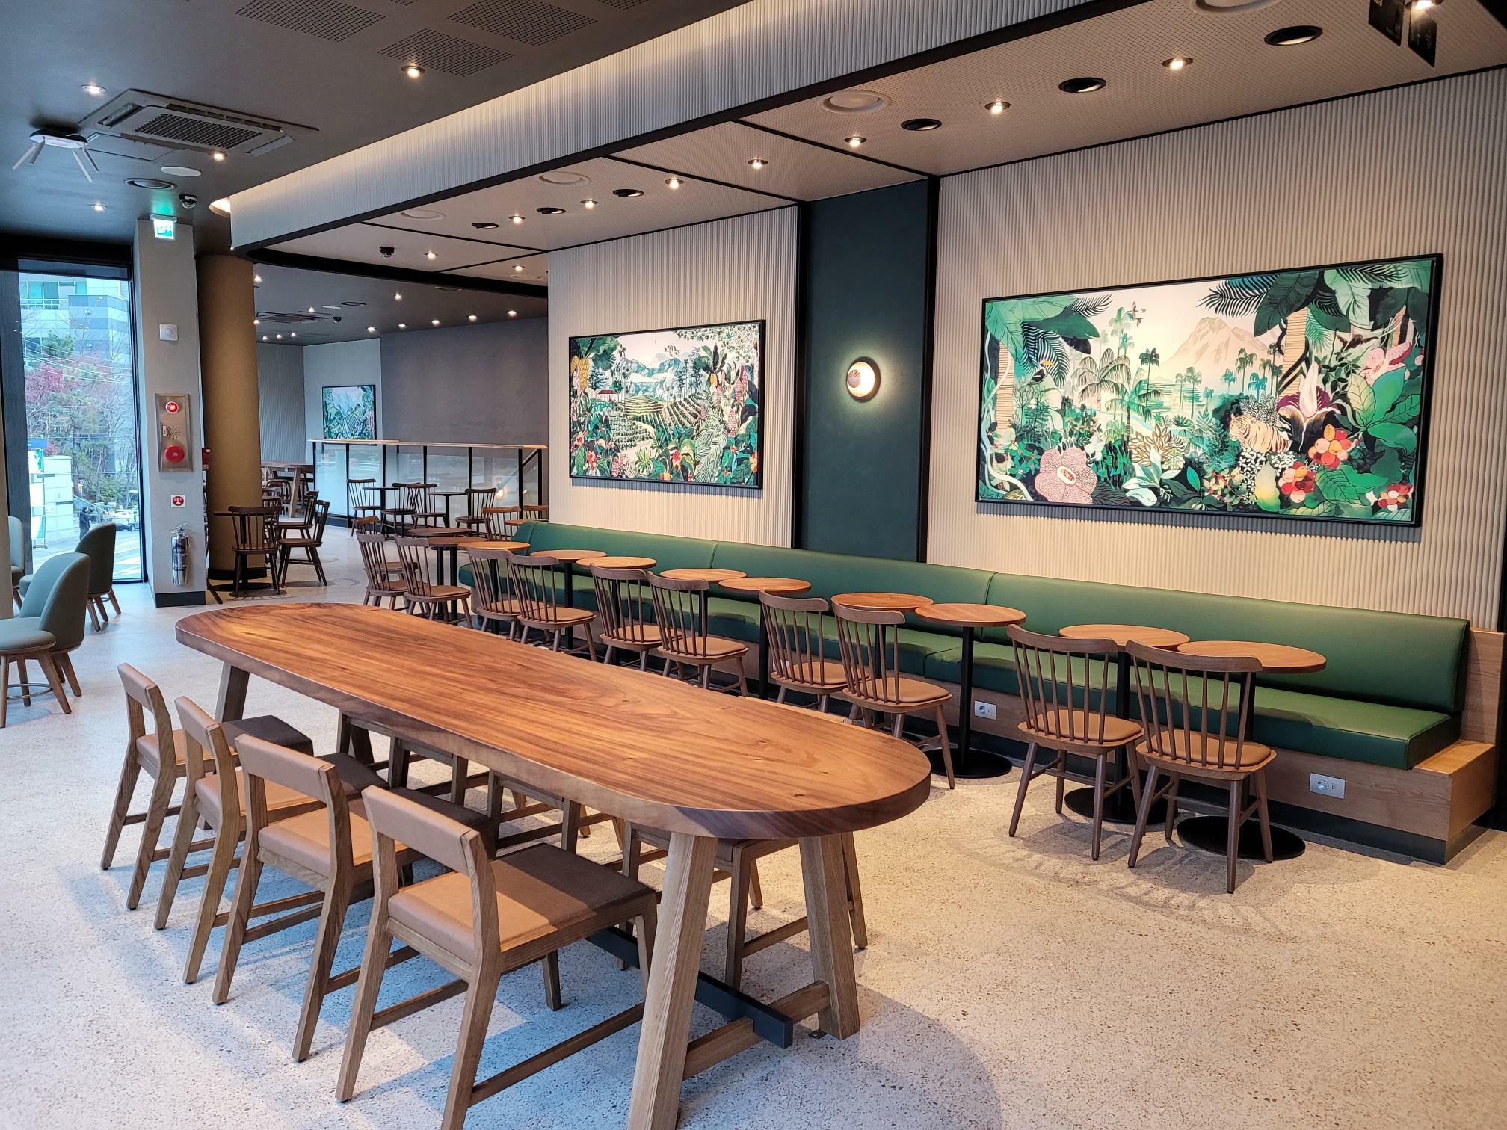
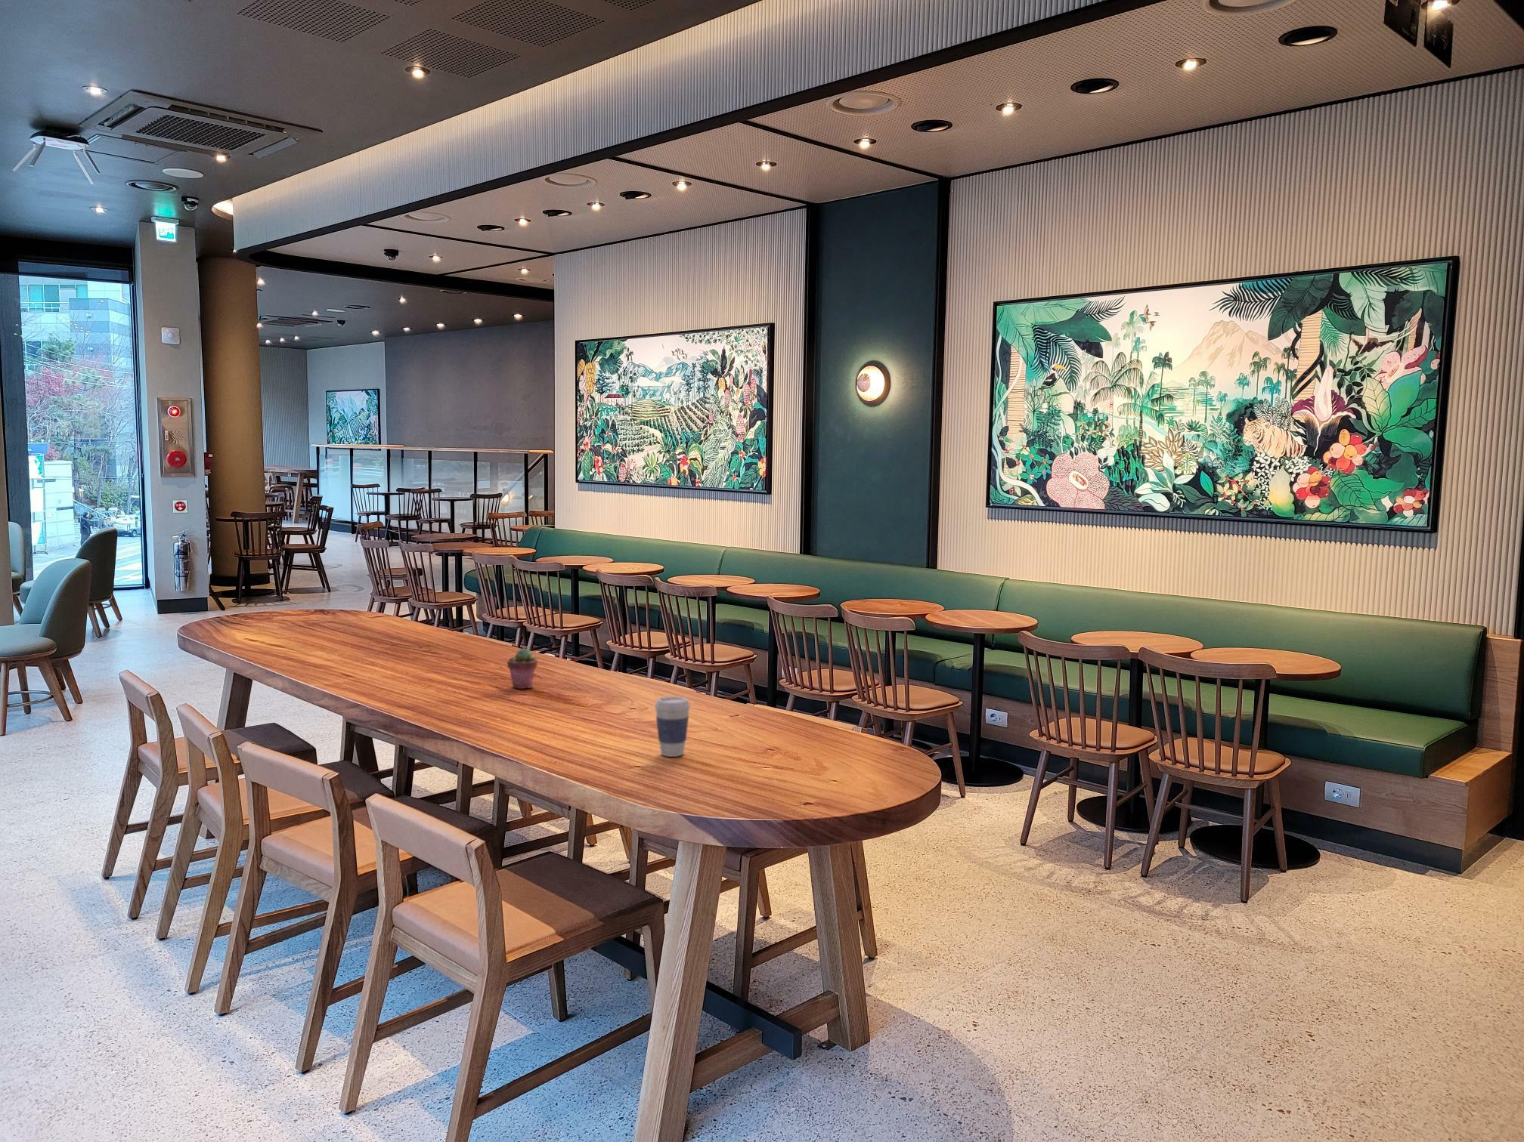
+ coffee cup [654,696,691,758]
+ potted succulent [506,648,539,690]
